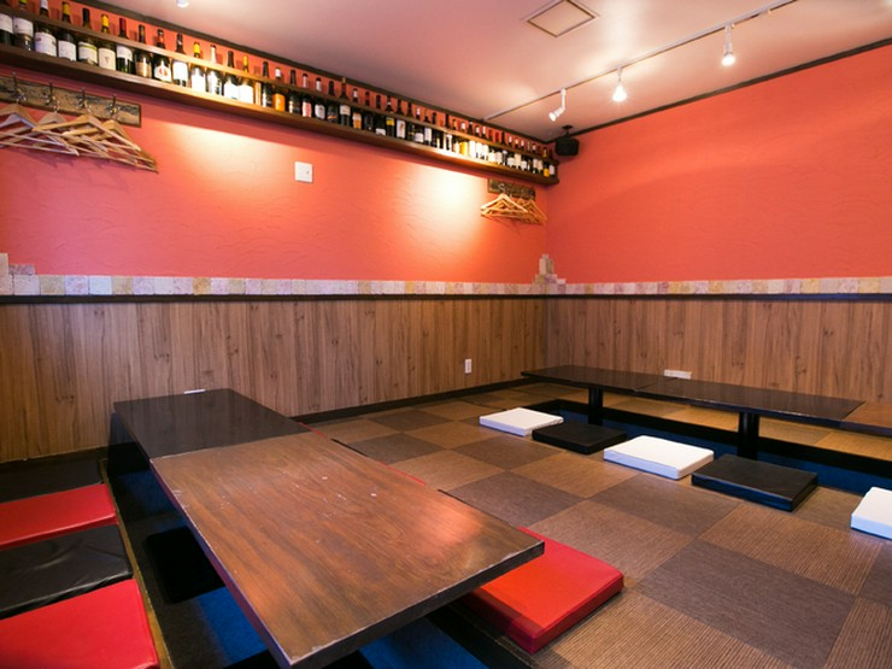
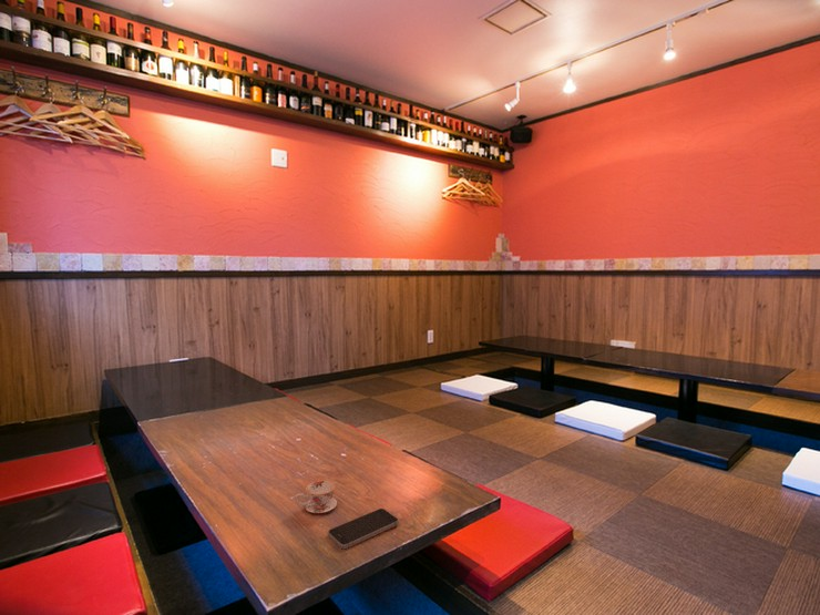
+ smartphone [327,508,400,550]
+ teacup [294,480,338,514]
